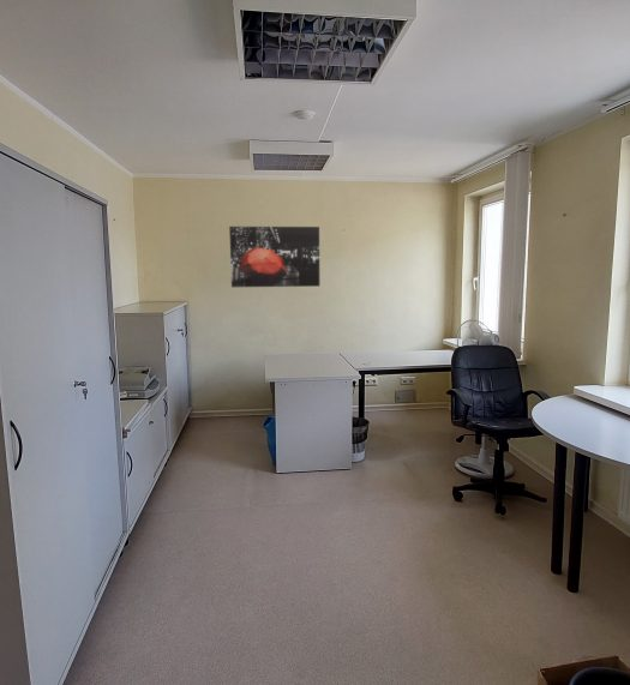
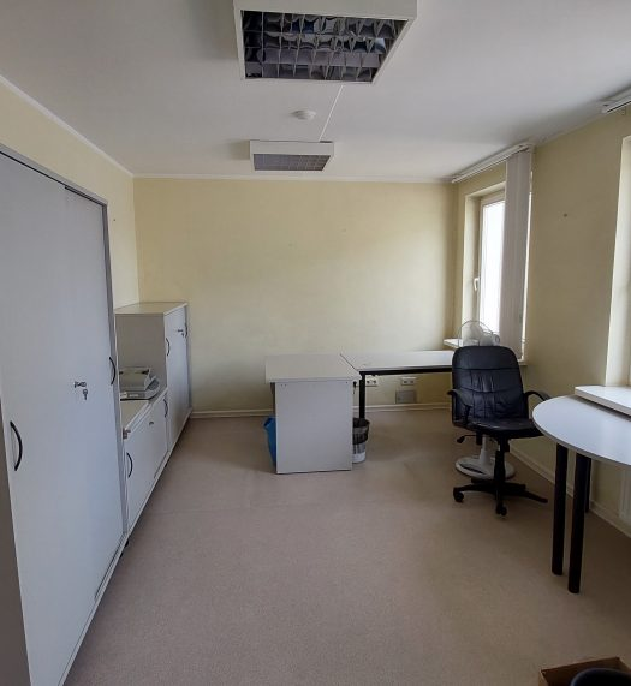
- wall art [228,226,320,288]
